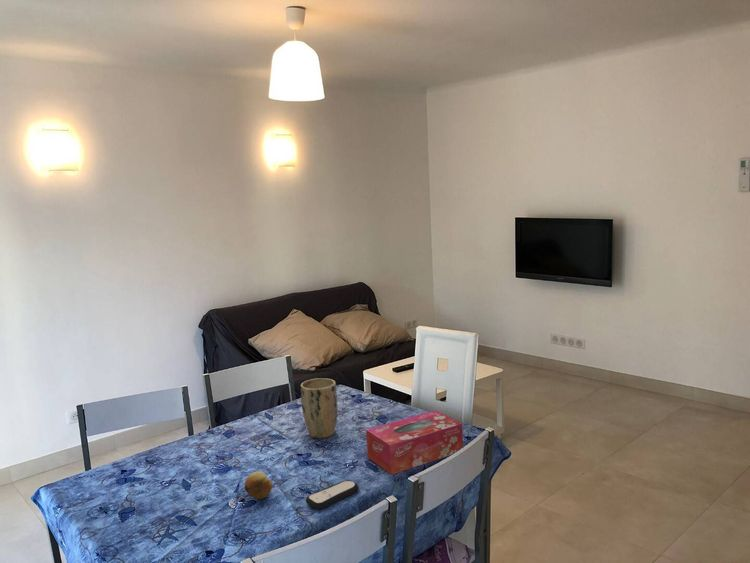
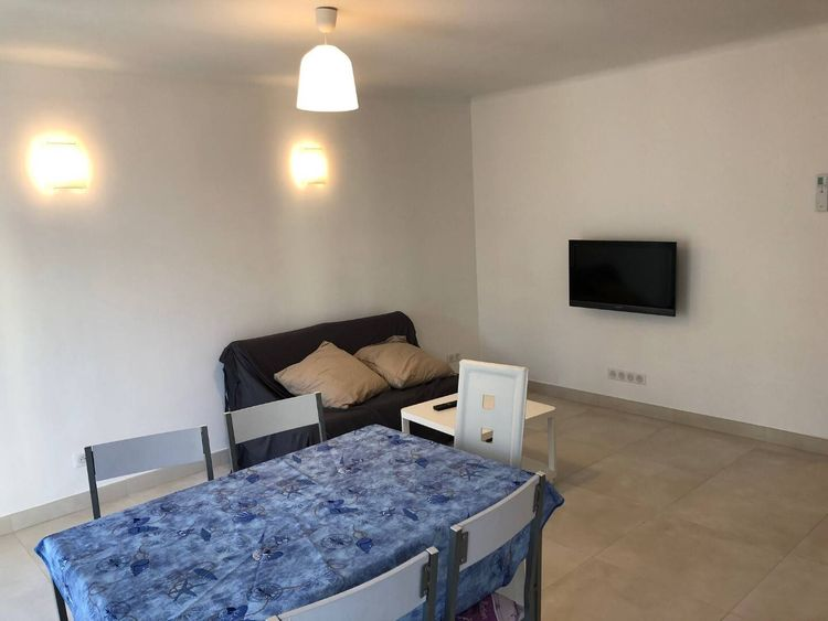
- fruit [244,470,273,500]
- remote control [305,479,360,510]
- plant pot [300,377,338,439]
- tissue box [365,409,464,476]
